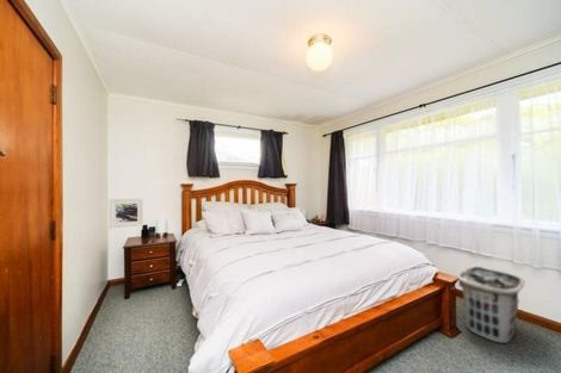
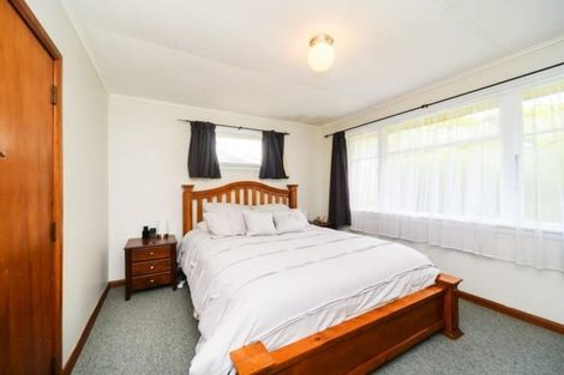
- clothes hamper [455,266,525,344]
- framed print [109,198,144,229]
